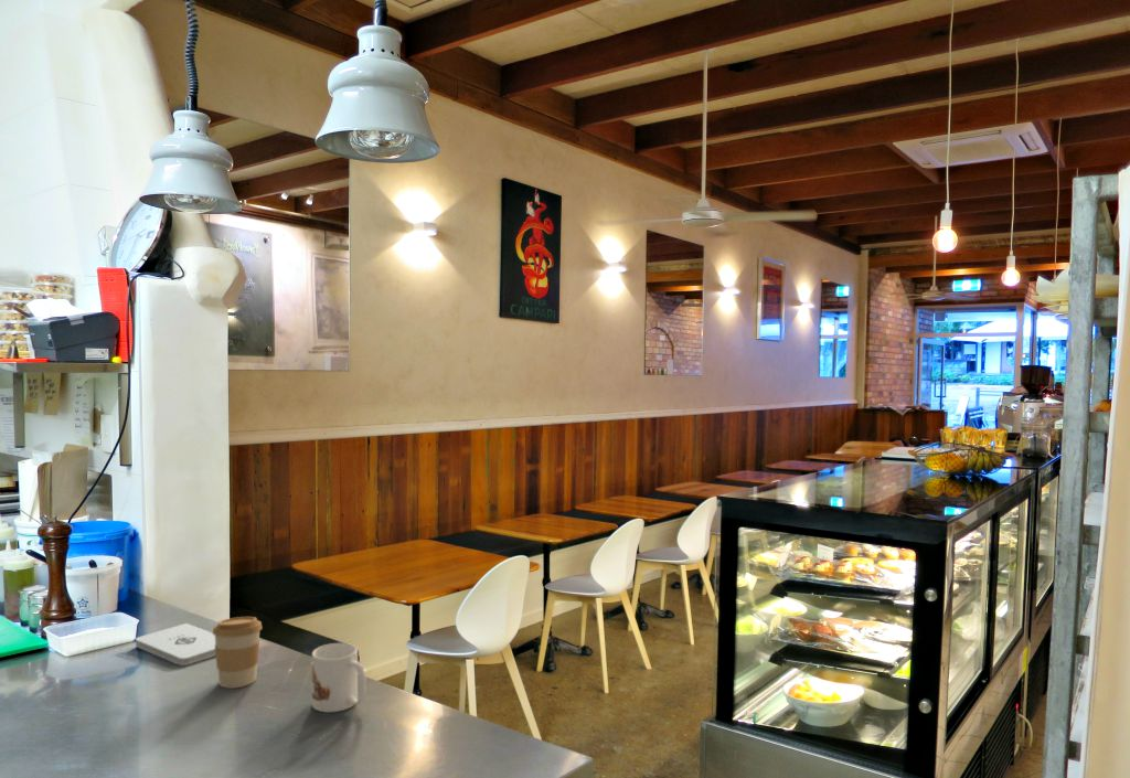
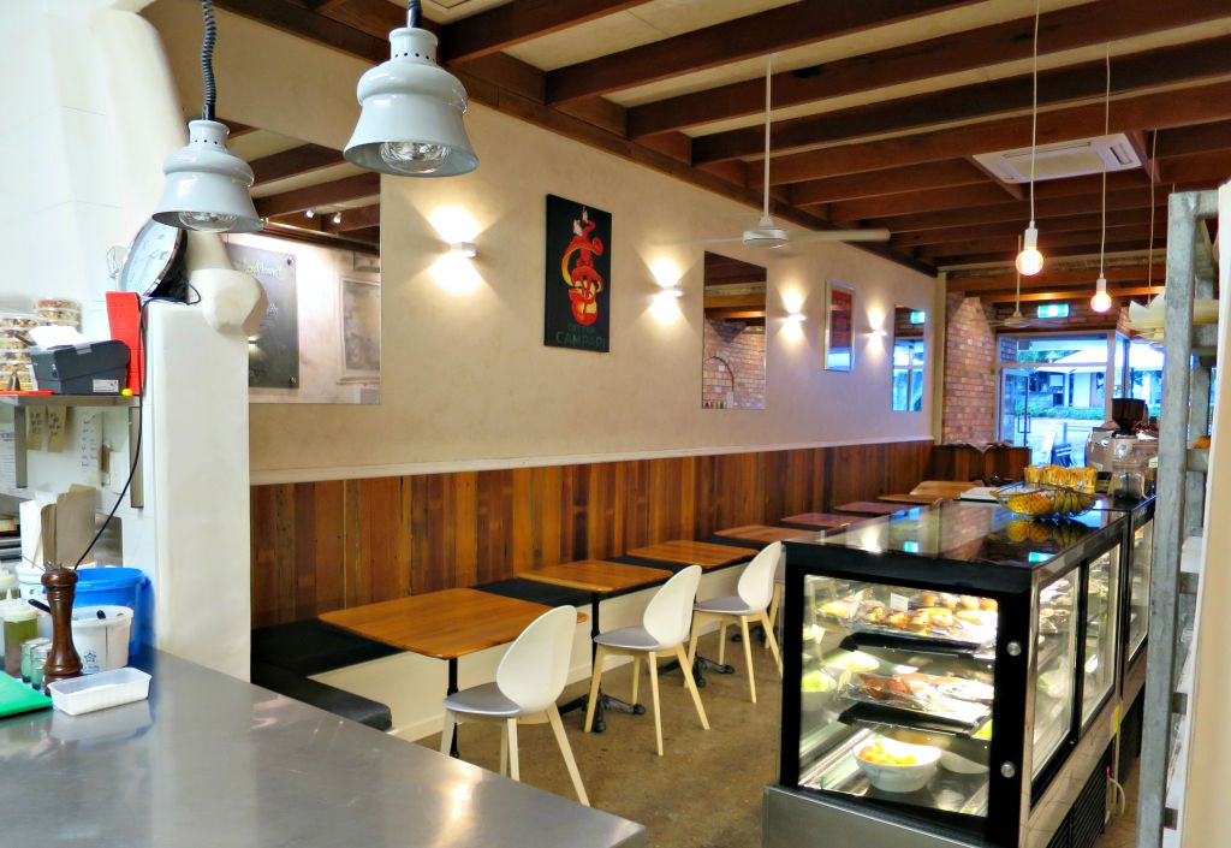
- notepad [135,622,216,667]
- coffee cup [212,616,263,690]
- mug [311,642,367,713]
